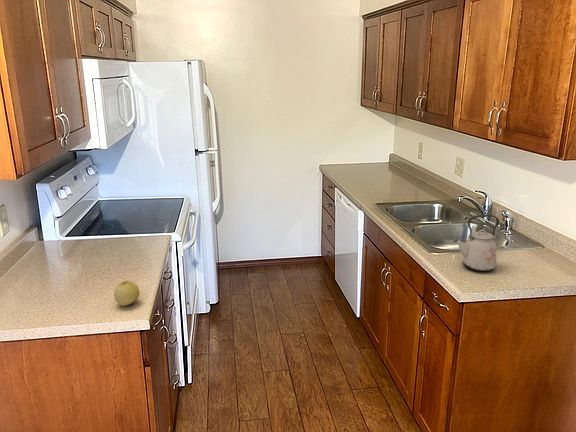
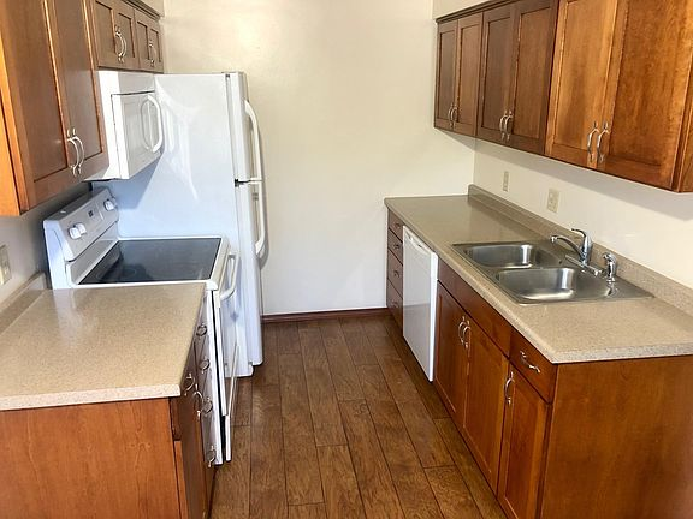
- apple [113,280,141,307]
- kettle [453,214,500,272]
